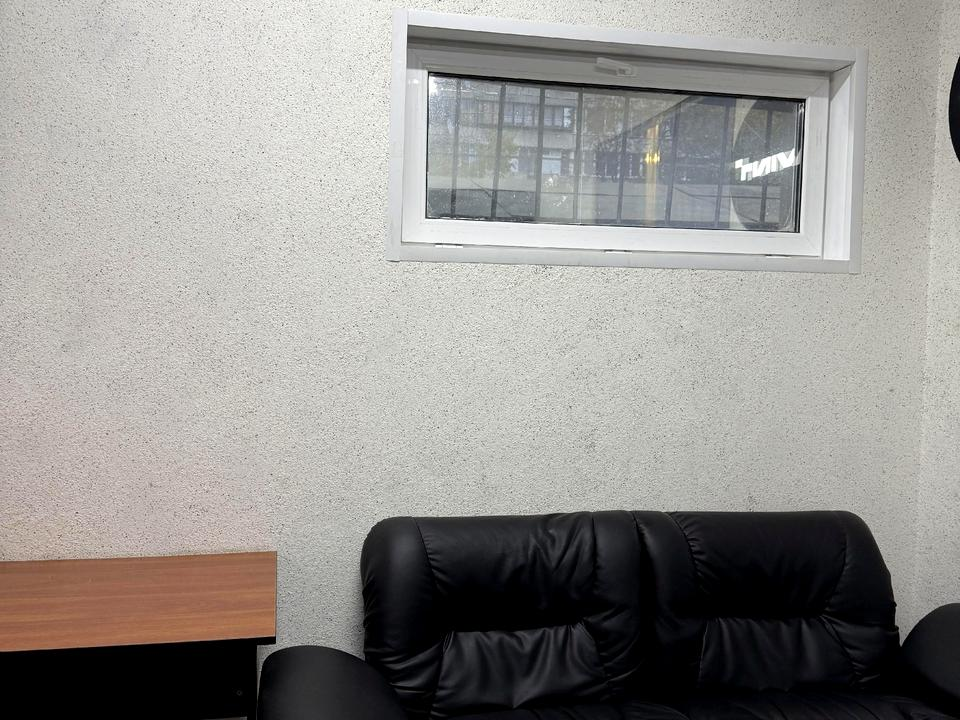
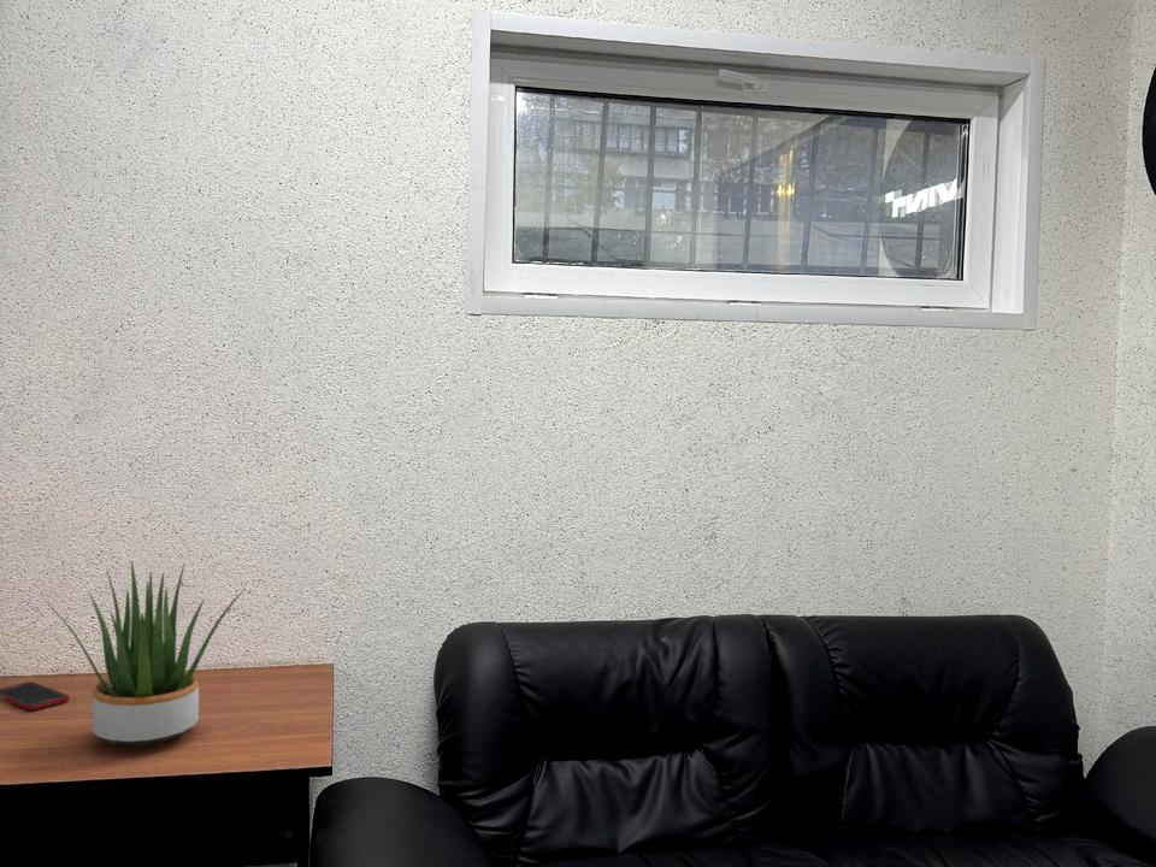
+ potted plant [41,560,248,747]
+ cell phone [0,680,71,712]
